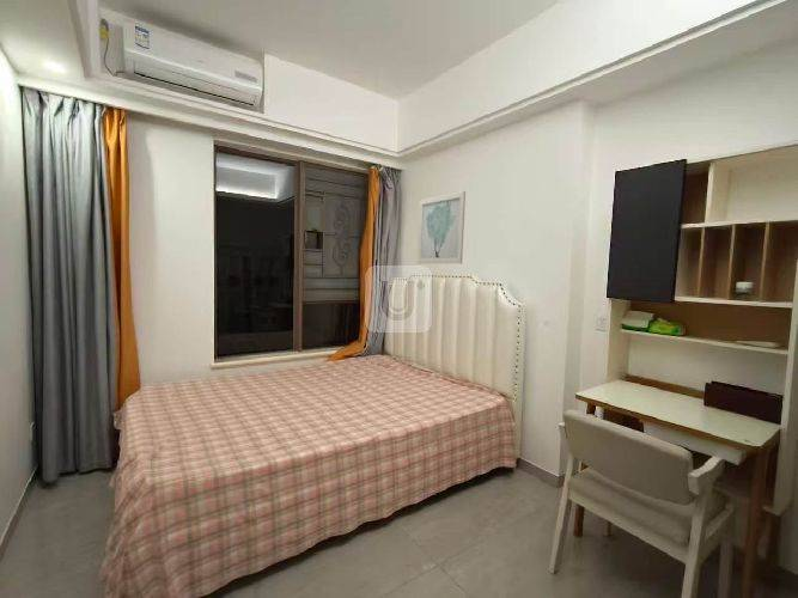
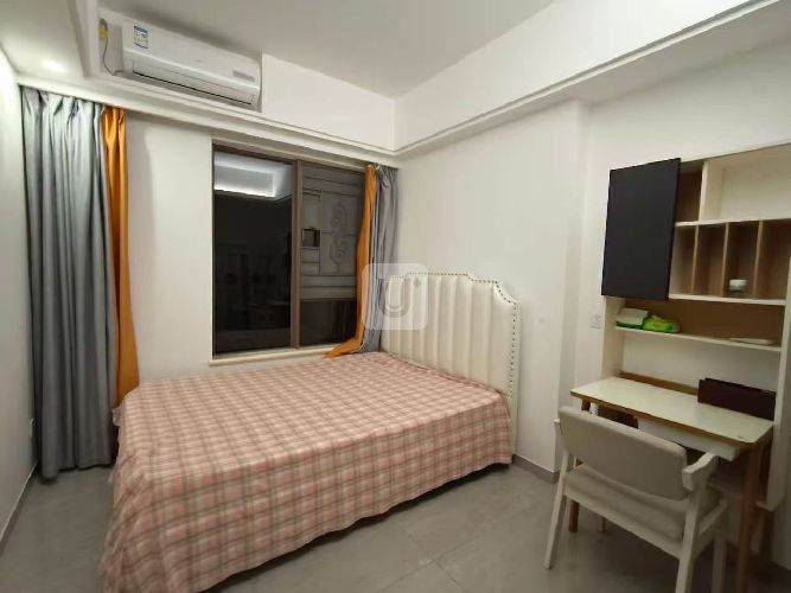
- wall art [416,190,467,264]
